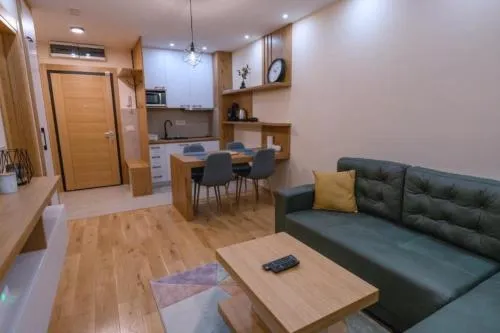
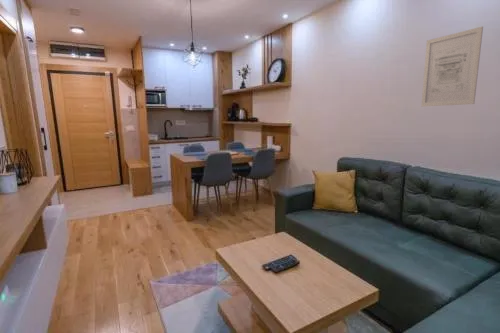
+ wall art [420,25,484,108]
